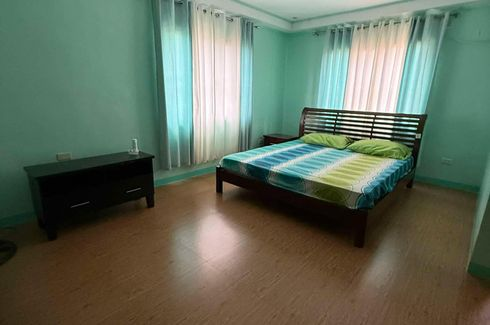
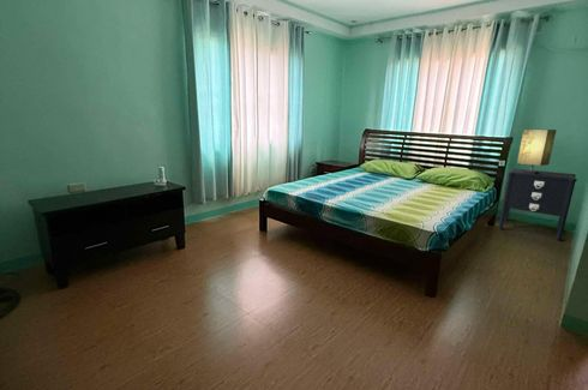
+ table lamp [516,128,558,174]
+ nightstand [497,167,578,241]
